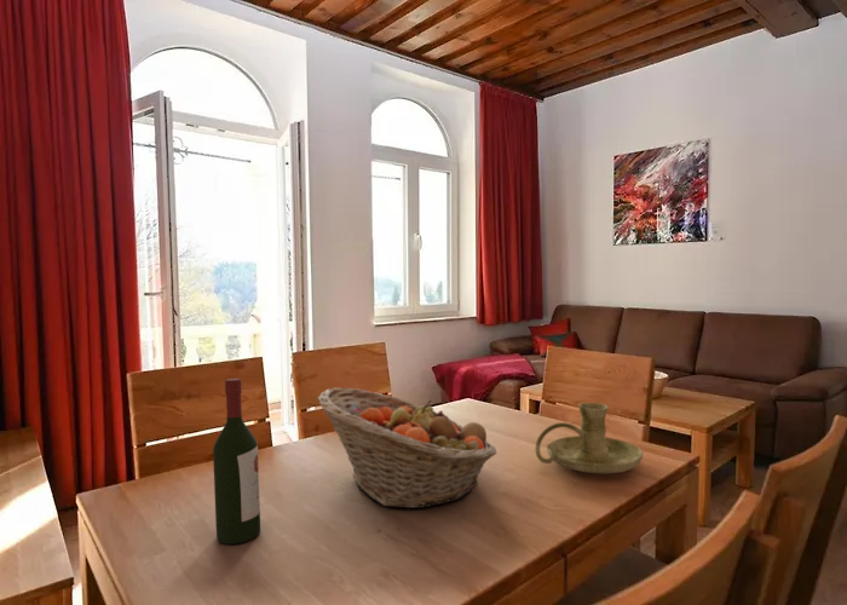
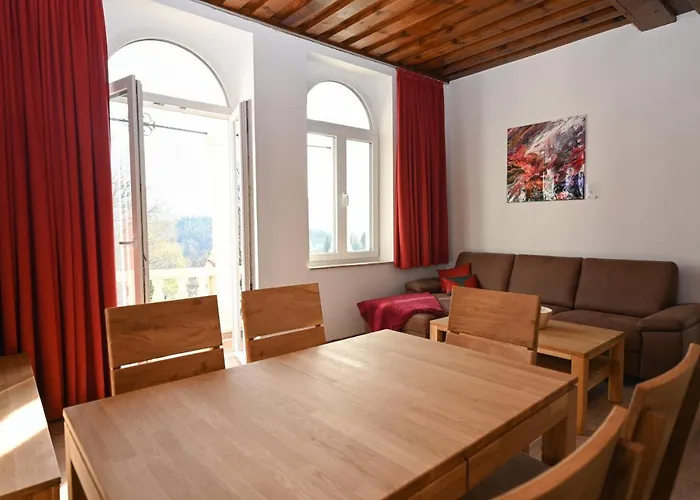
- wine bottle [212,378,261,544]
- candle holder [534,402,644,474]
- fruit basket [316,387,497,509]
